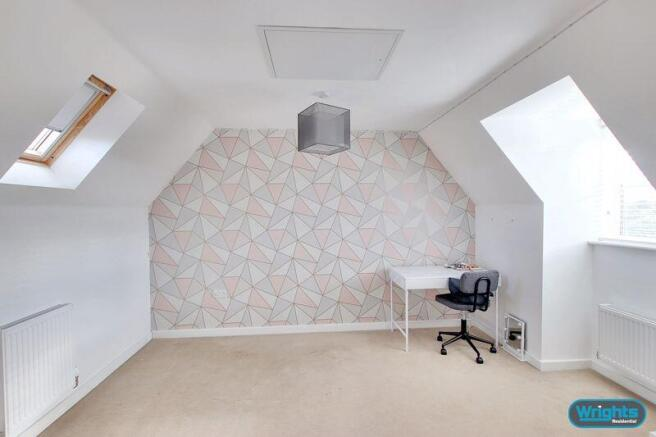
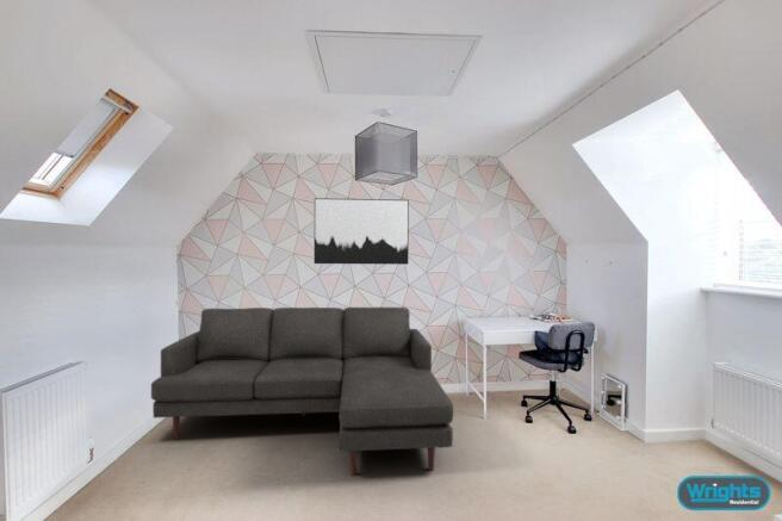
+ wall art [314,197,410,266]
+ sofa [150,306,454,477]
